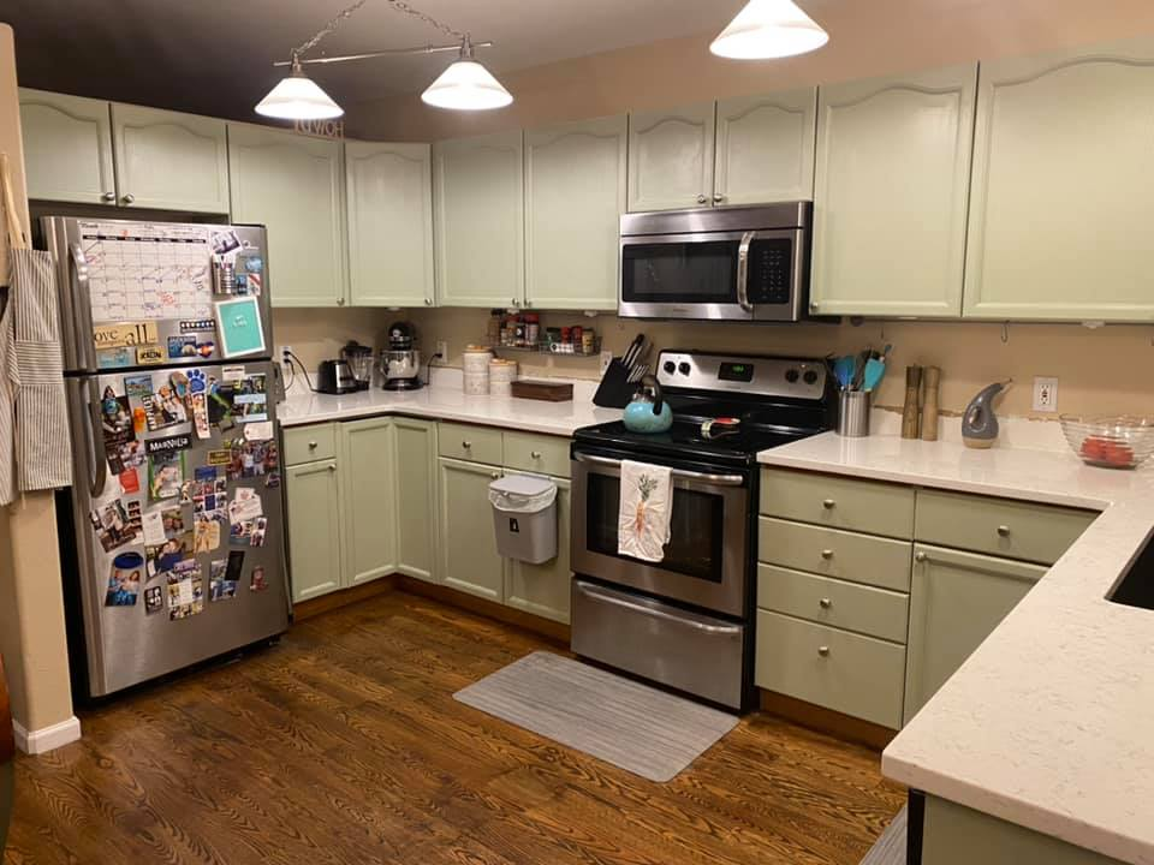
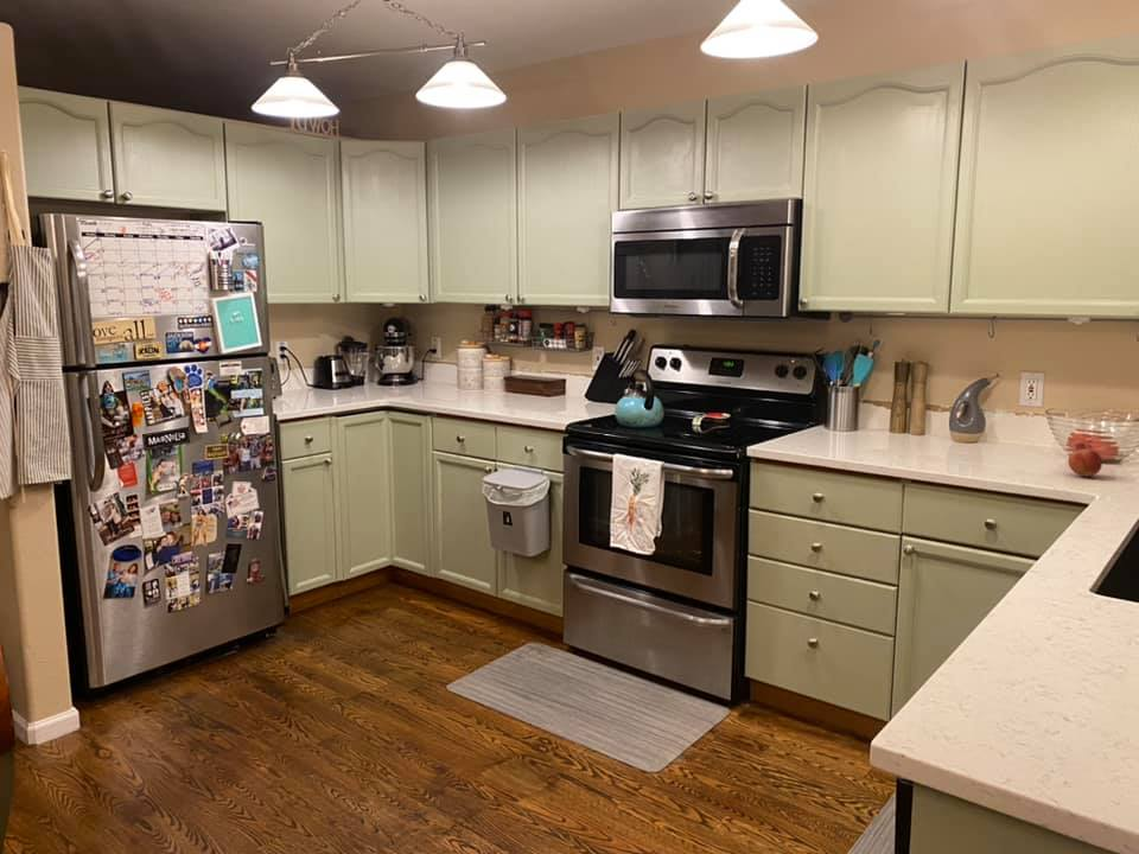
+ fruit [1068,441,1103,479]
